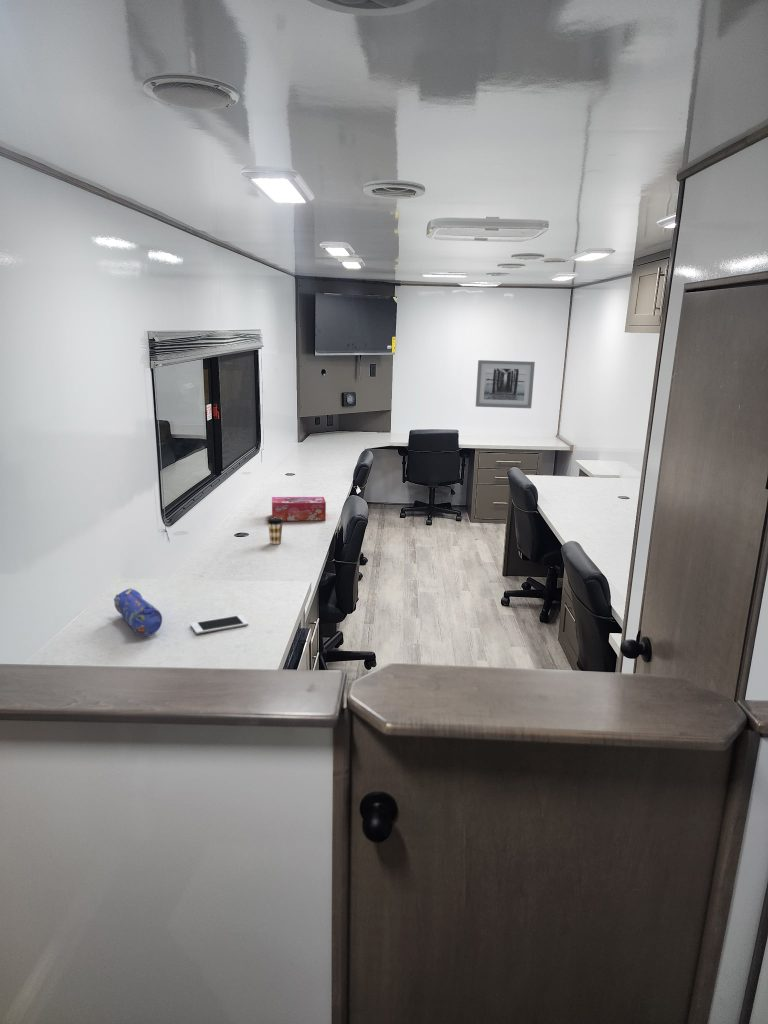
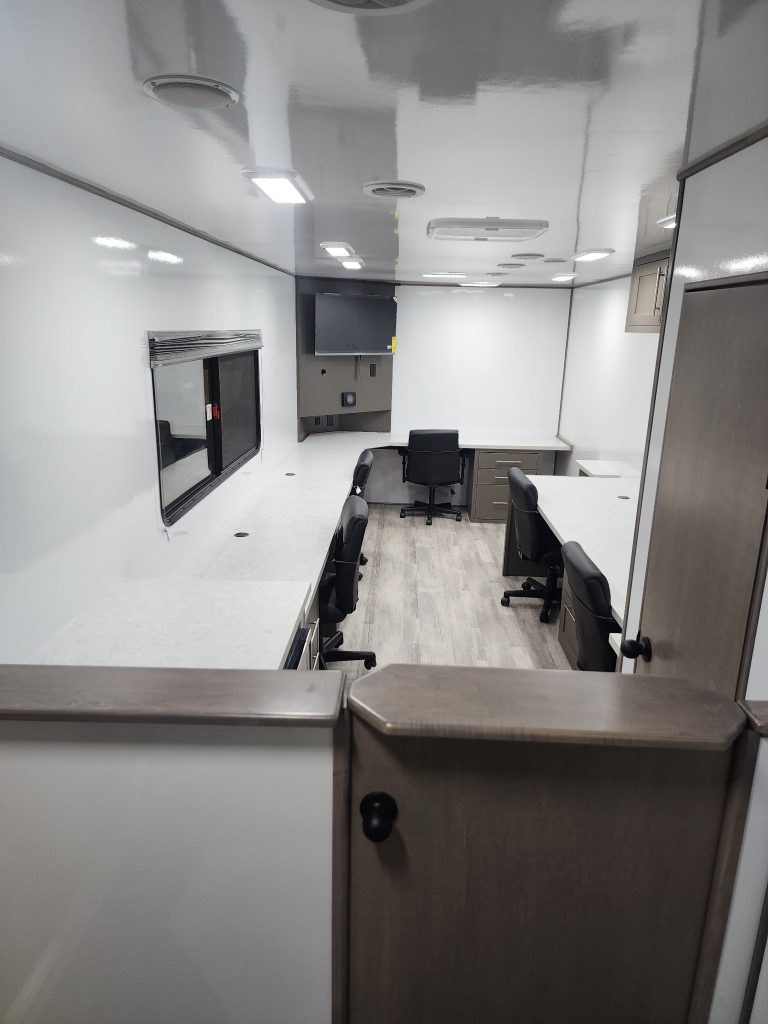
- coffee cup [266,517,284,545]
- pencil case [113,587,163,637]
- wall art [475,359,536,409]
- cell phone [189,614,249,635]
- tissue box [271,496,327,522]
